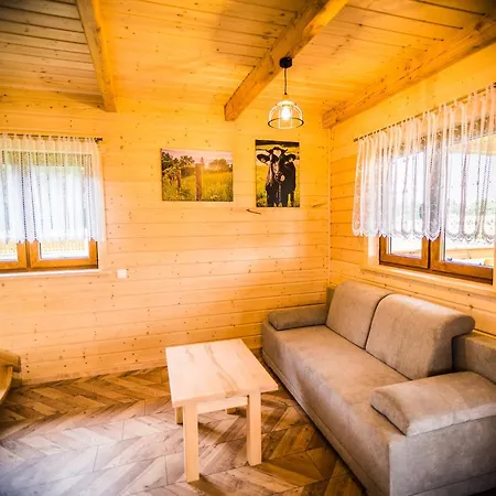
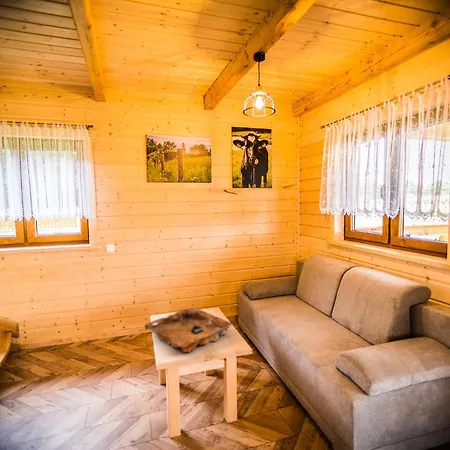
+ decorative tray [144,306,235,353]
